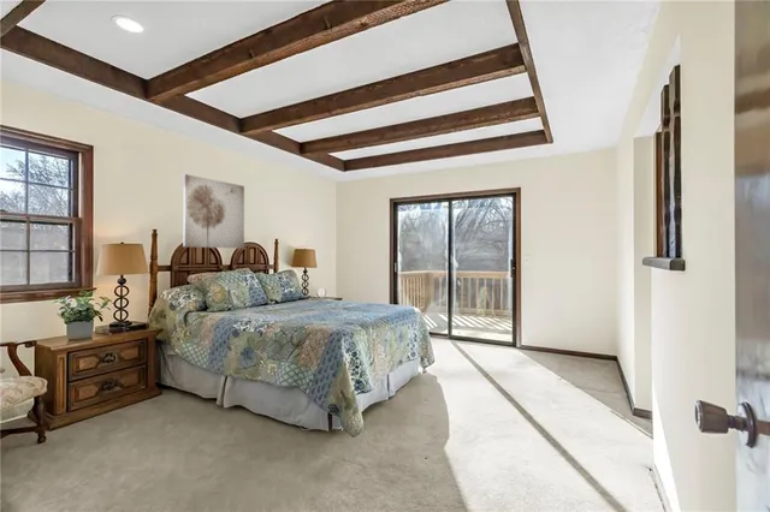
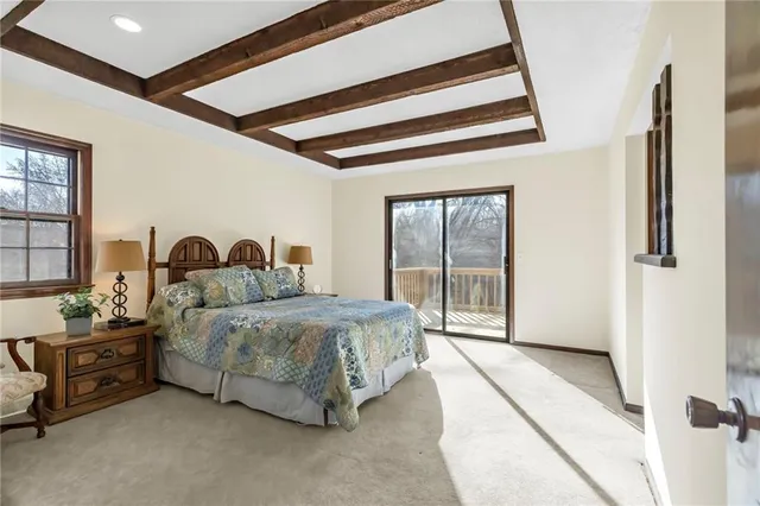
- wall art [182,173,245,250]
